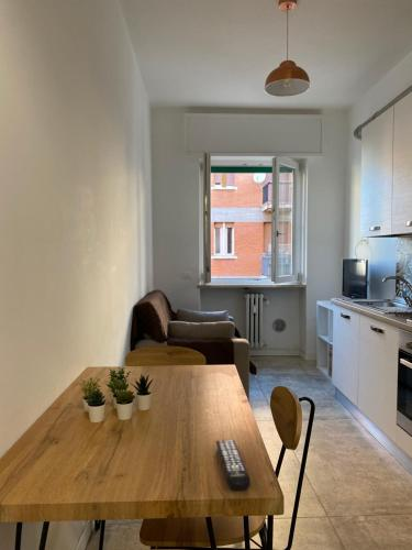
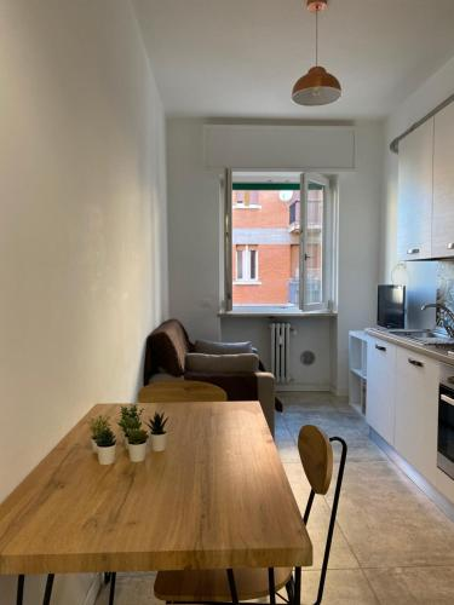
- remote control [214,439,252,492]
